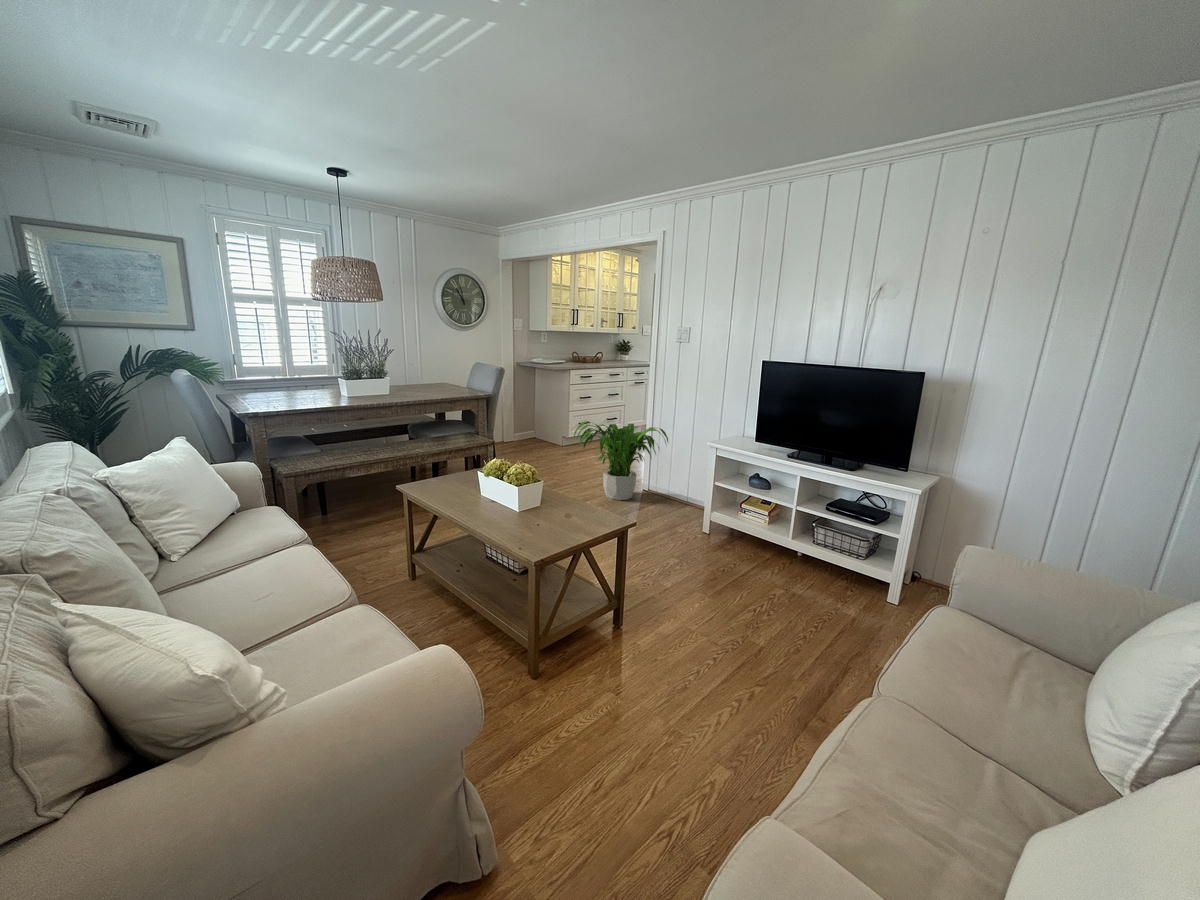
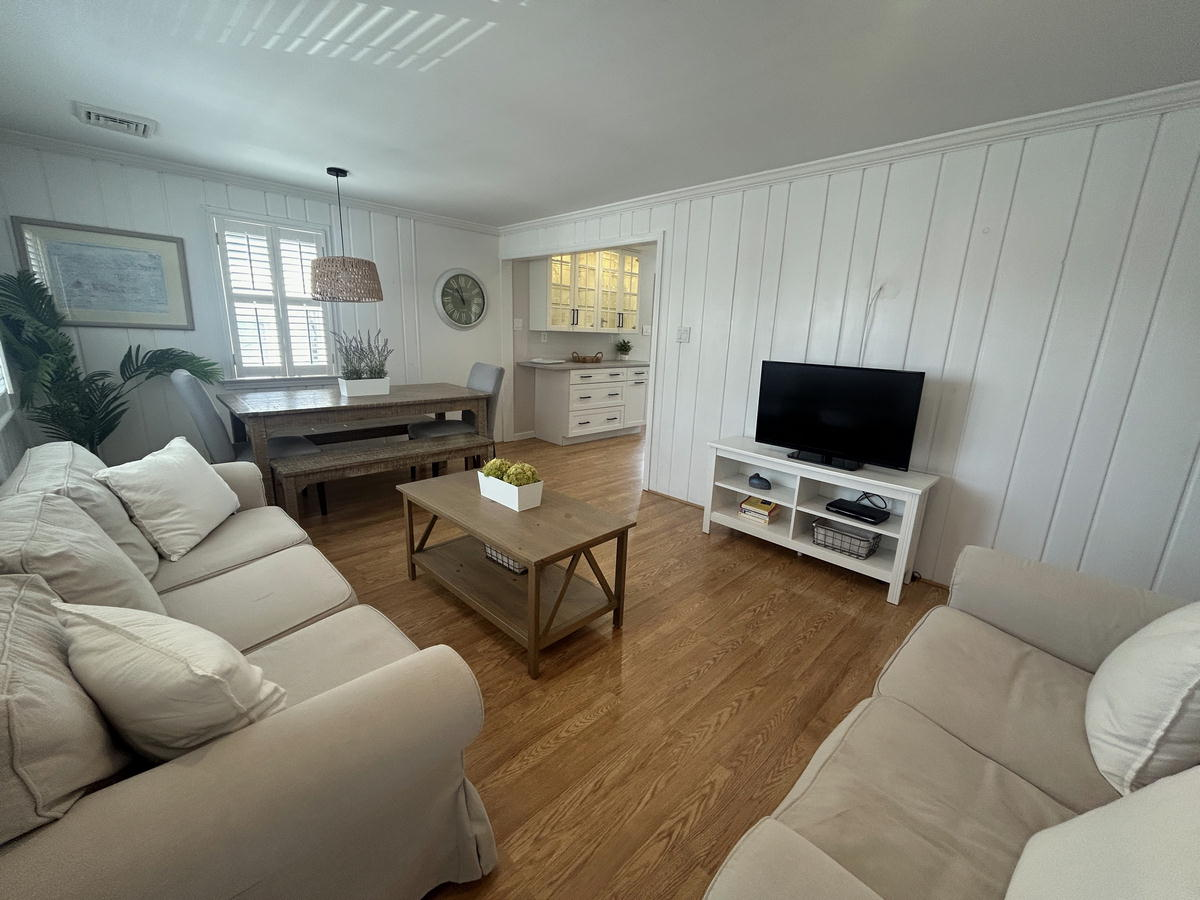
- potted plant [572,420,669,501]
